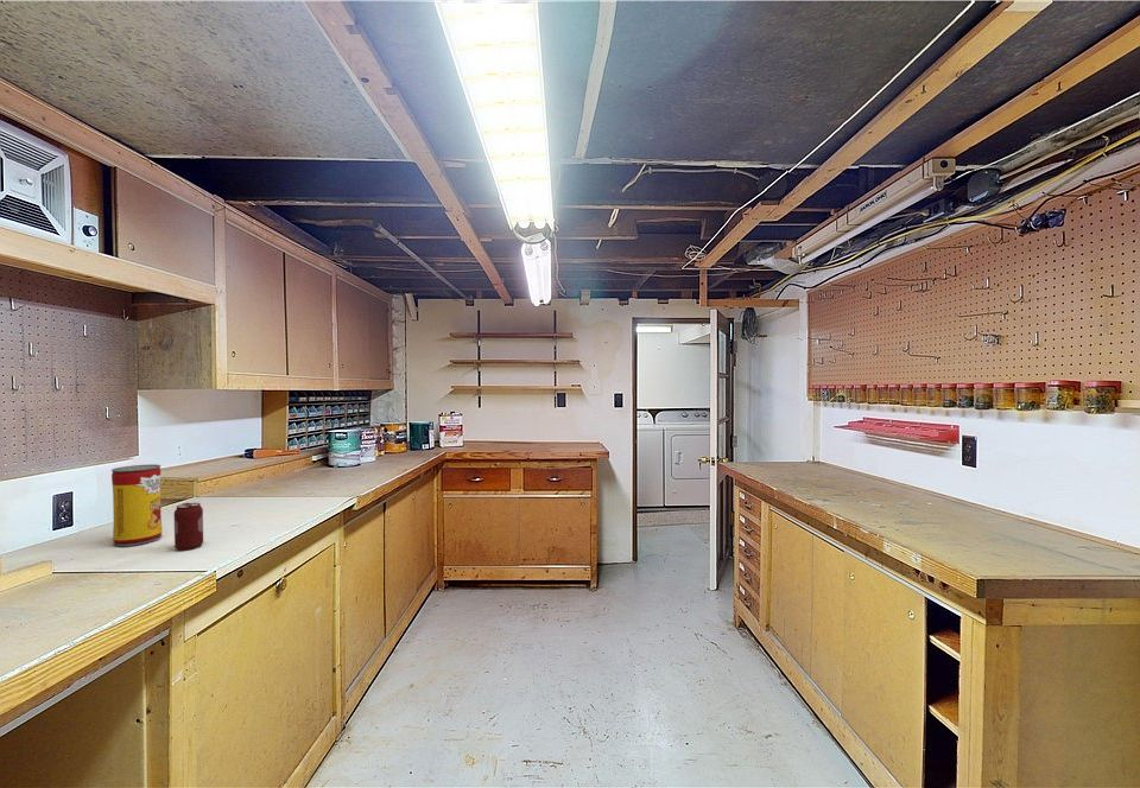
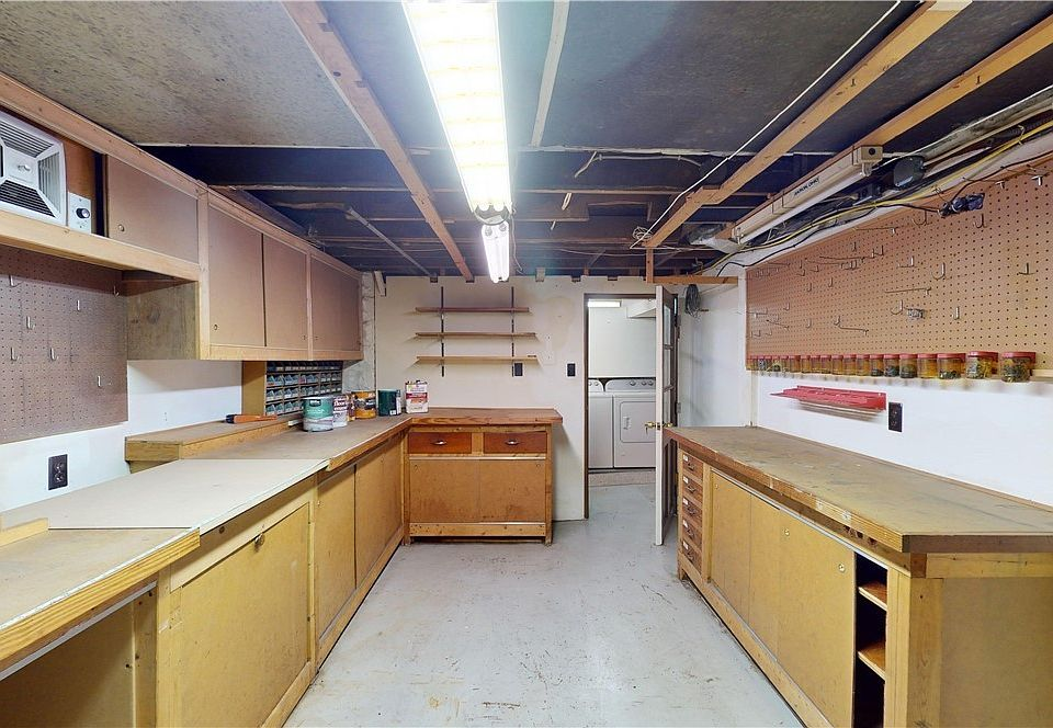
- drink can [110,463,164,547]
- beverage can [173,502,204,551]
